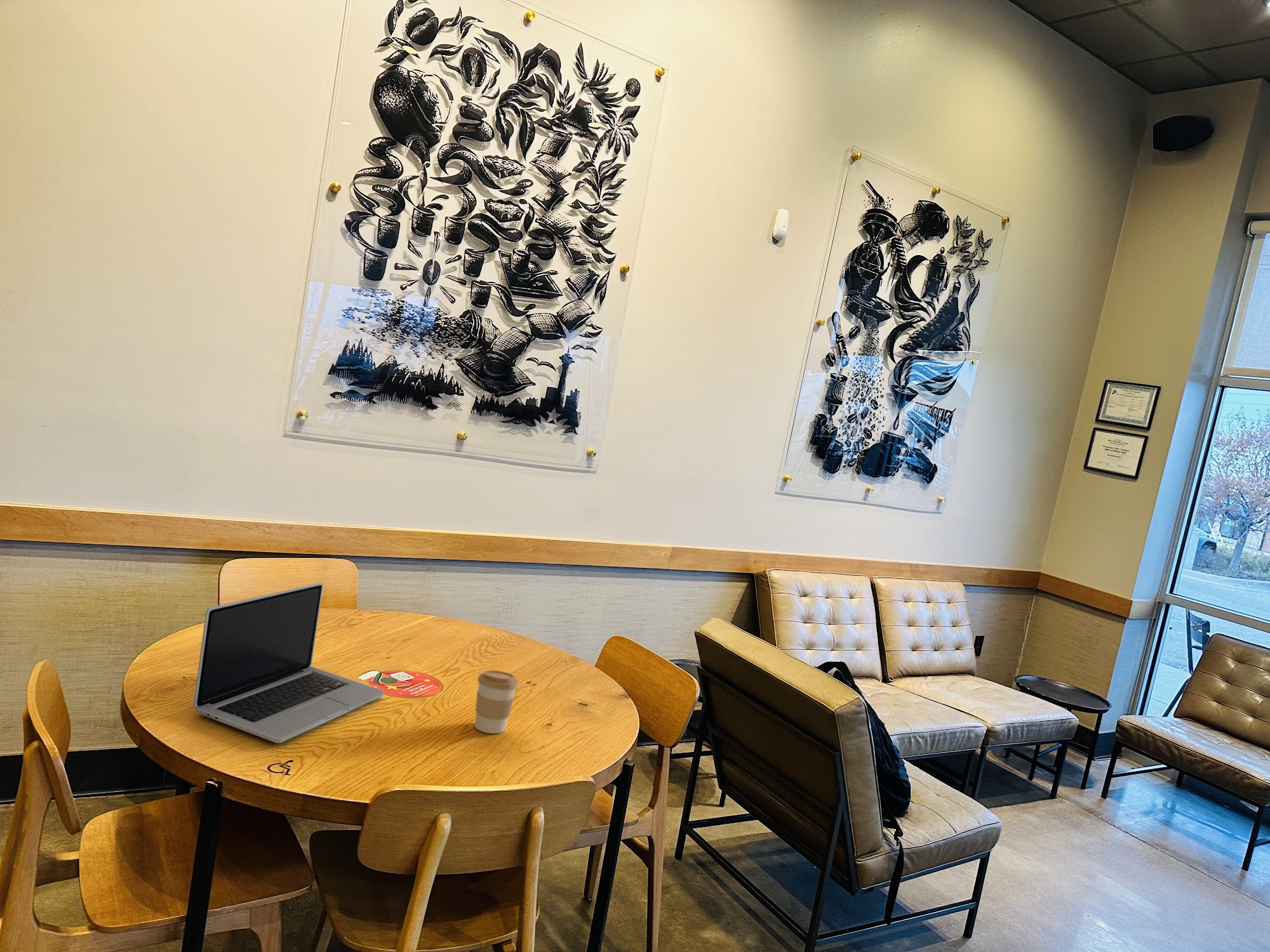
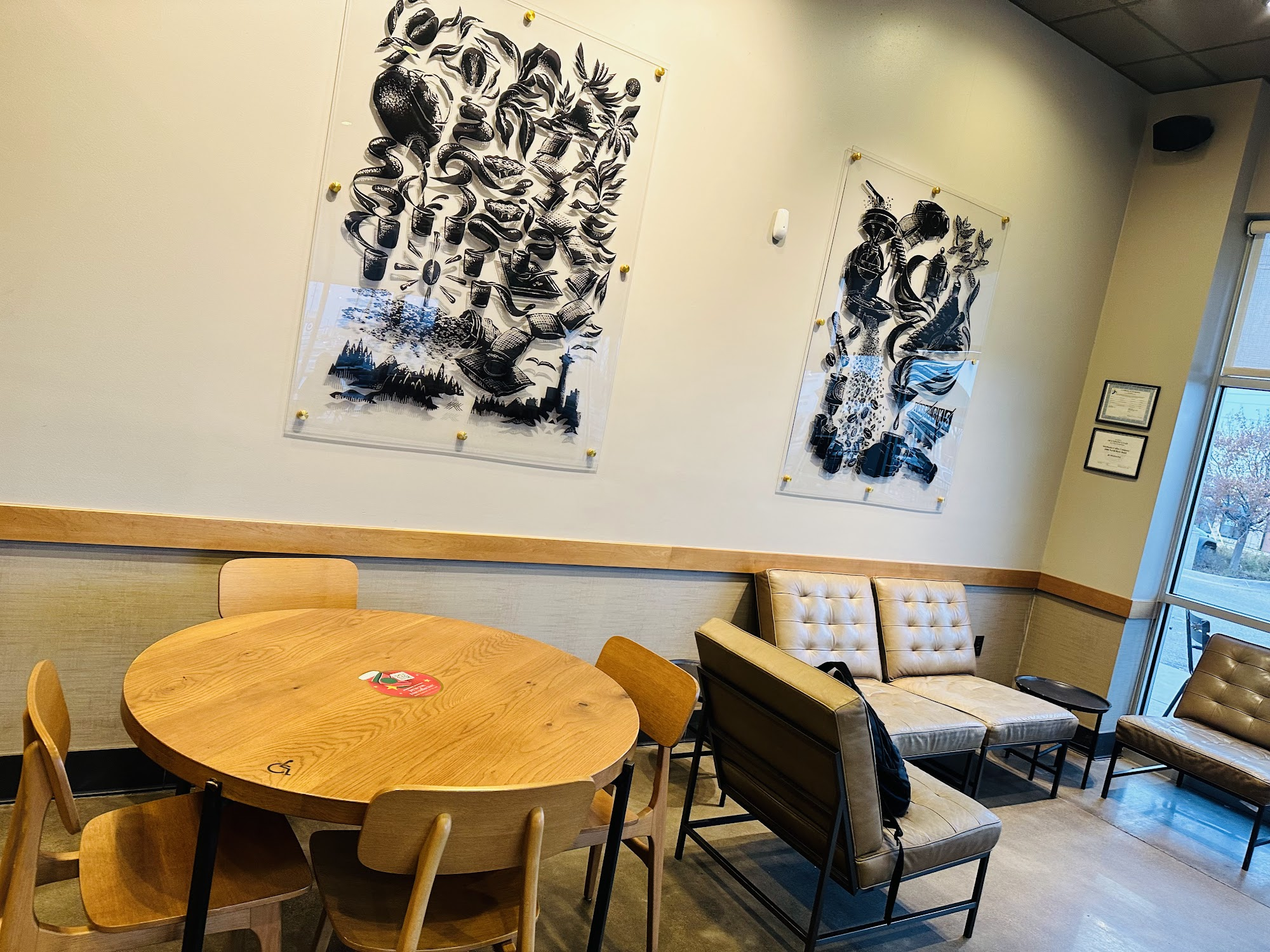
- laptop [192,582,385,744]
- coffee cup [474,670,519,734]
